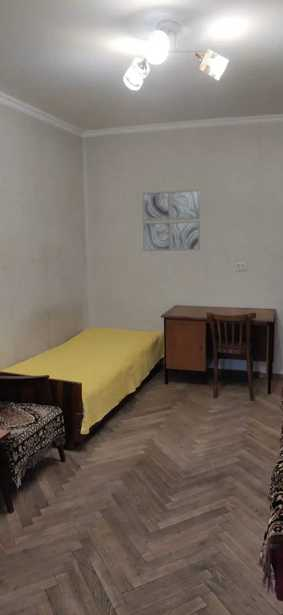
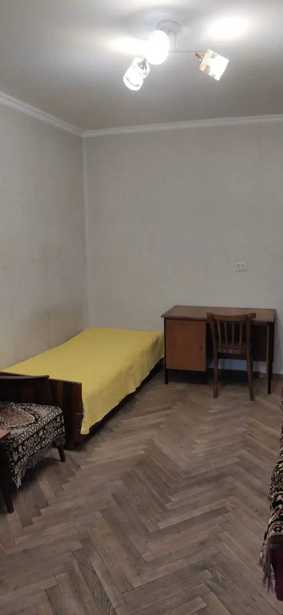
- wall art [141,188,201,252]
